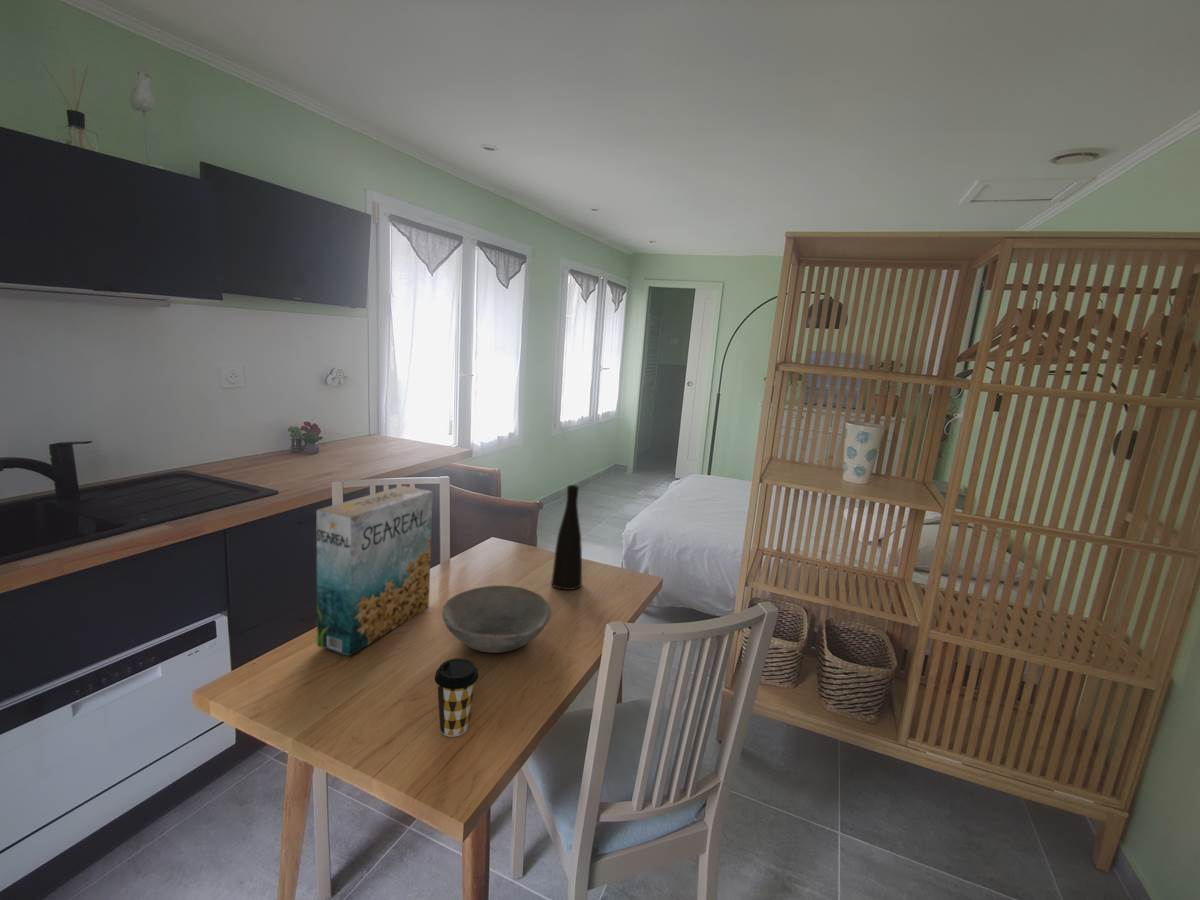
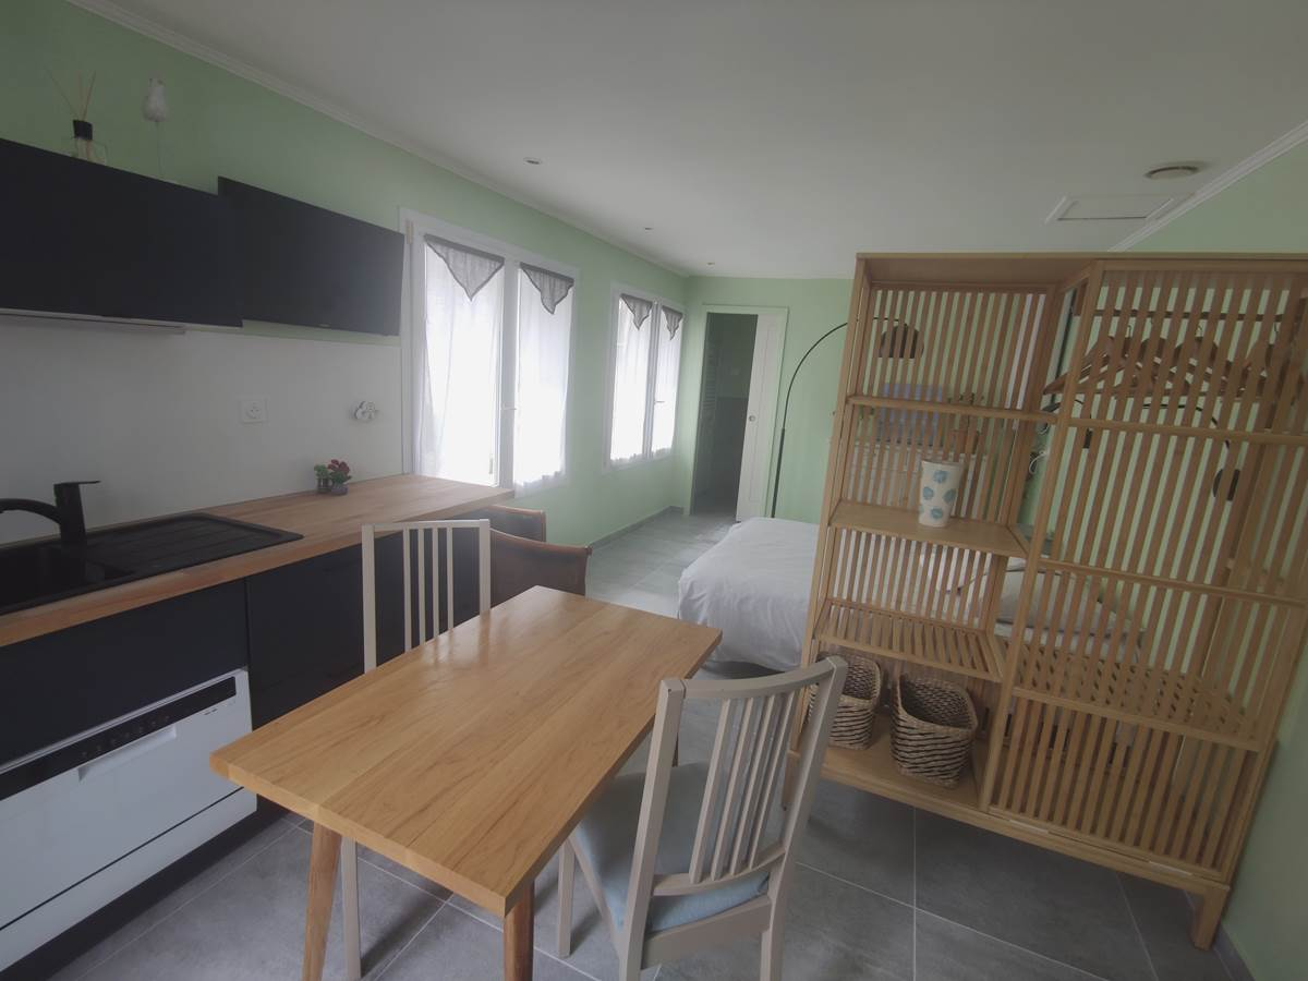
- bowl [441,585,553,654]
- vase [550,484,583,591]
- coffee cup [434,657,480,738]
- cereal box [316,485,434,657]
